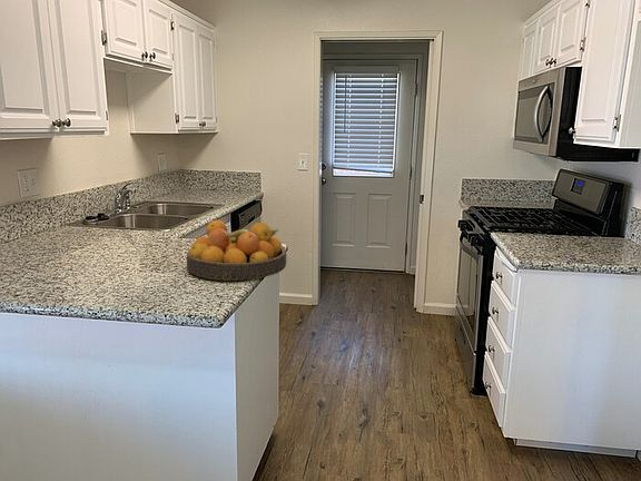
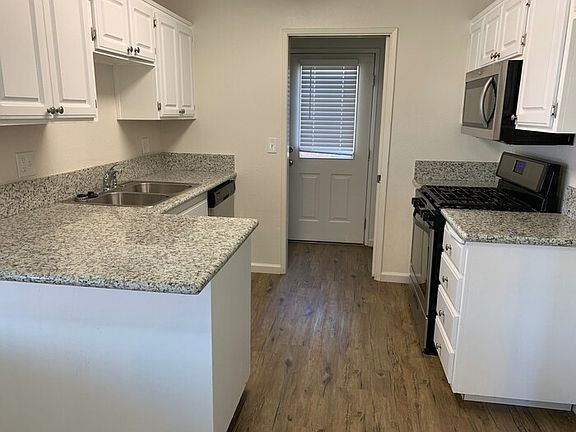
- fruit bowl [186,219,288,282]
